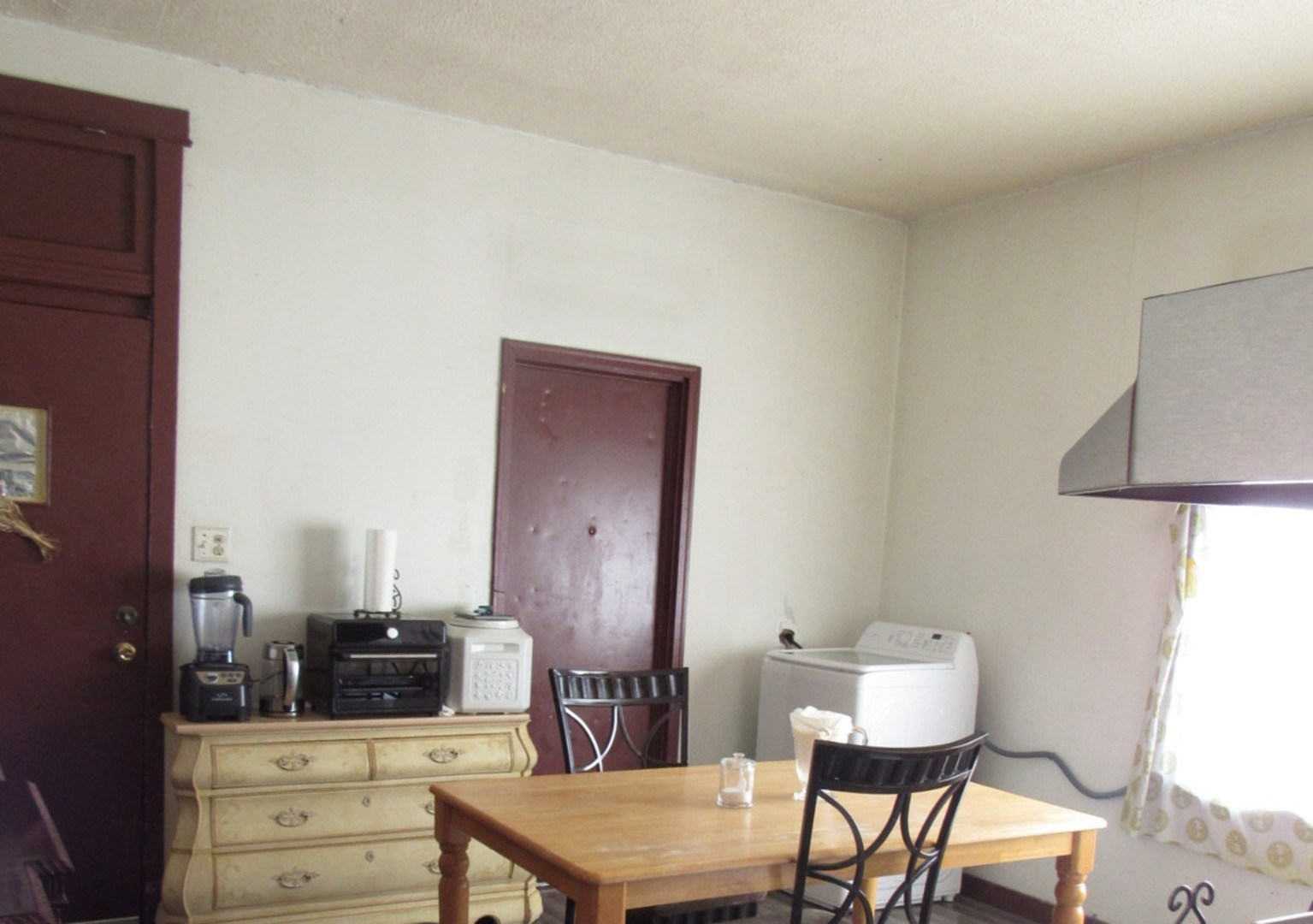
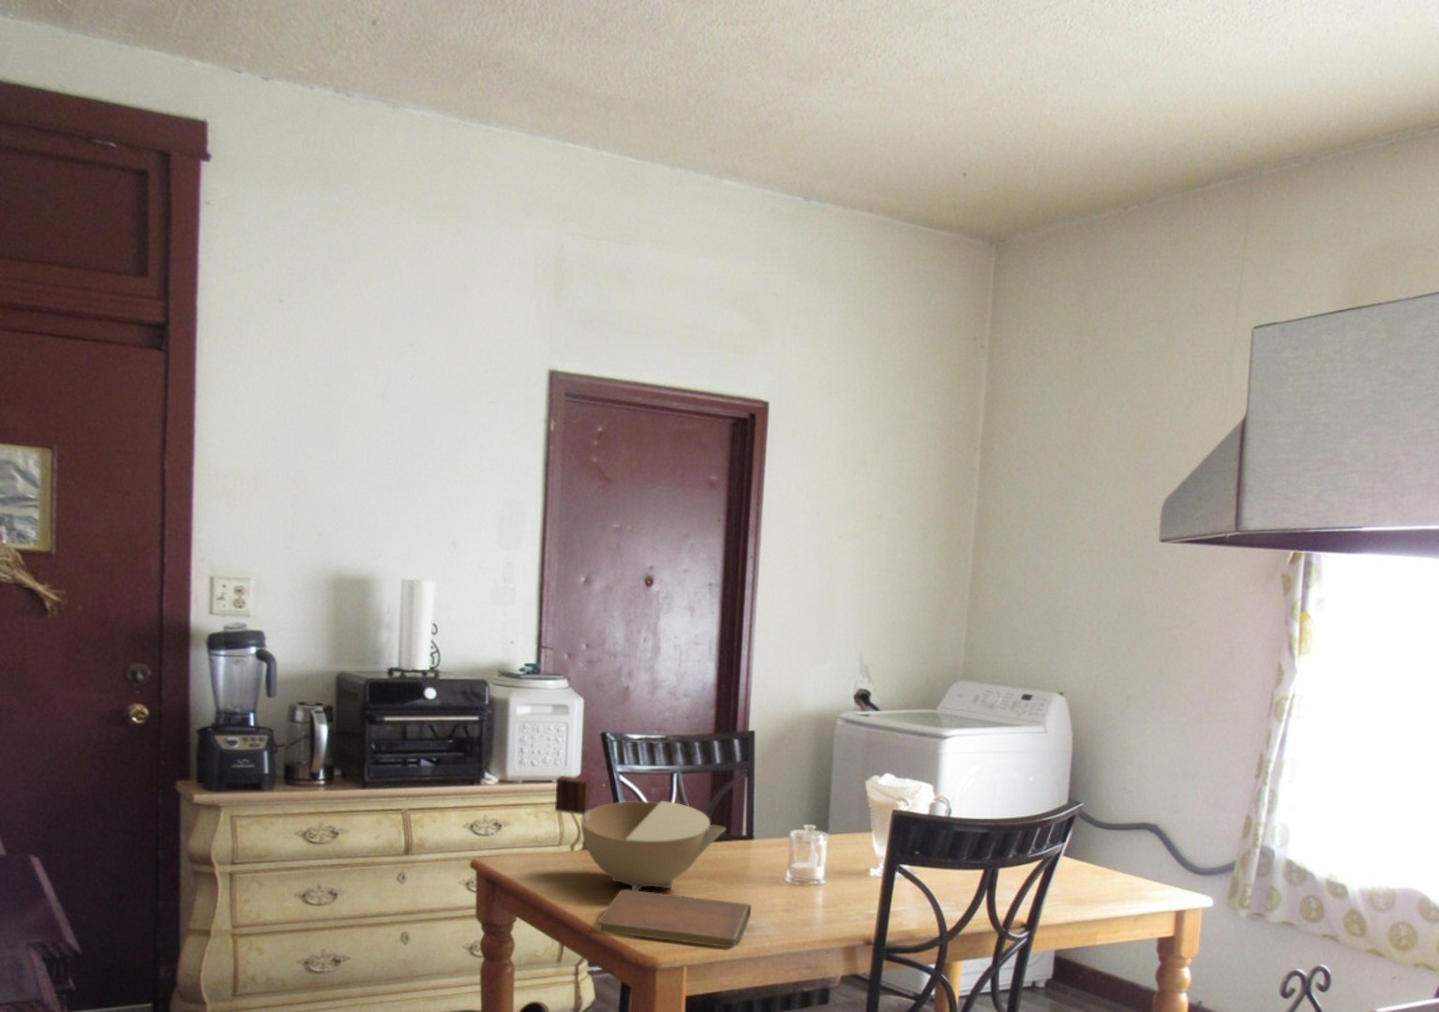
+ notebook [597,889,752,950]
+ bowl [555,775,727,892]
